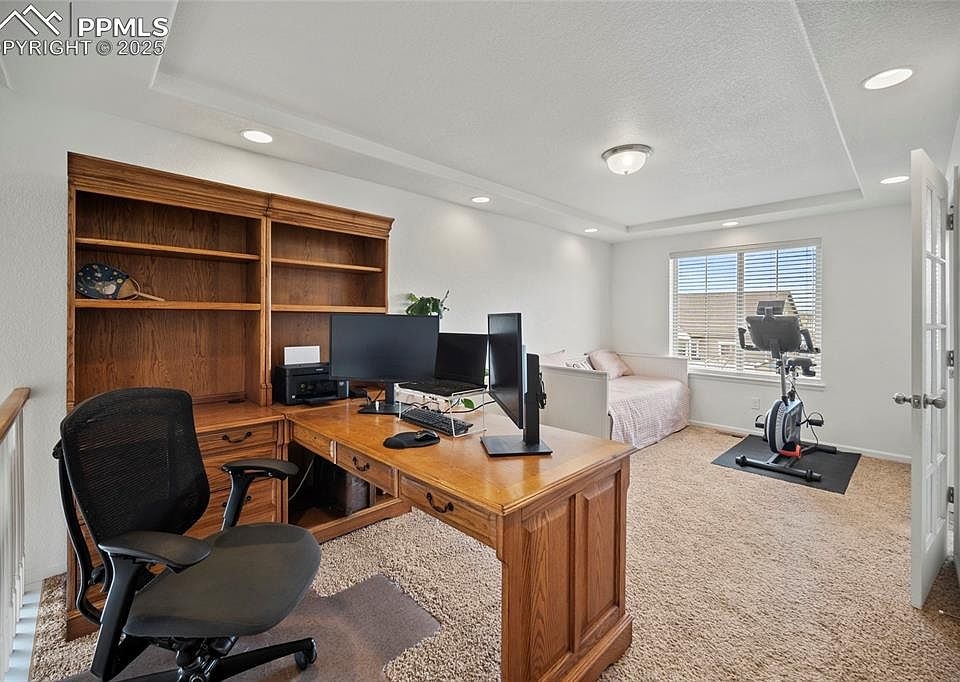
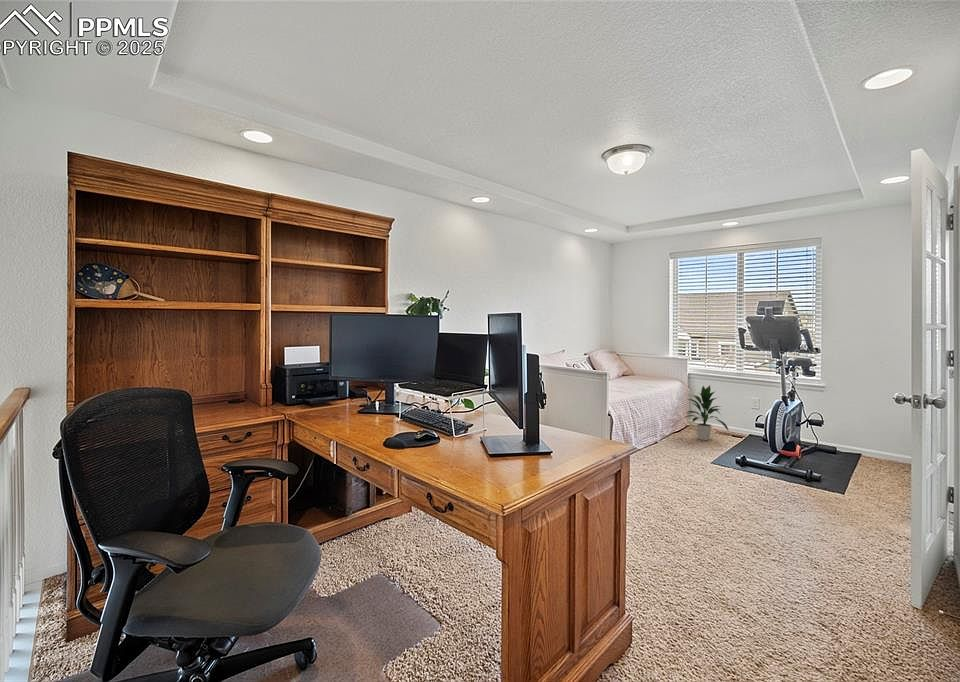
+ indoor plant [683,384,730,441]
